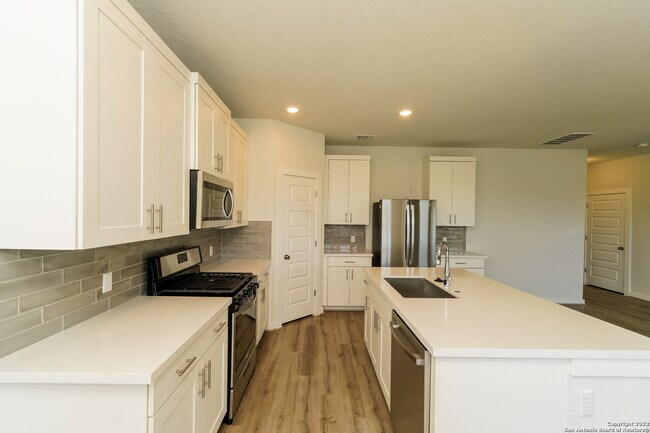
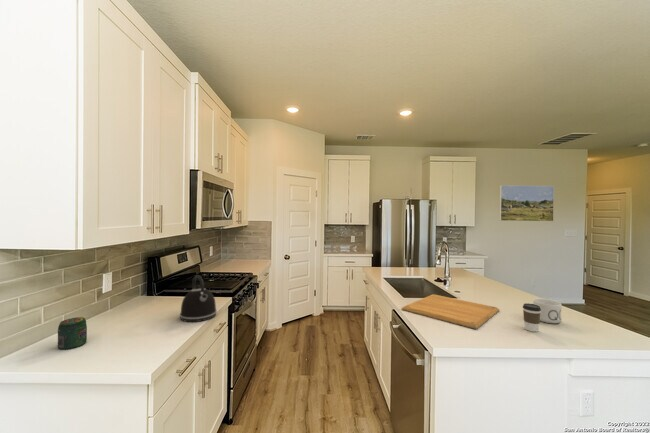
+ coffee cup [522,302,541,333]
+ jar [57,316,88,351]
+ chopping board [401,293,500,330]
+ kettle [179,274,218,323]
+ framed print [499,184,555,222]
+ mug [522,298,563,324]
